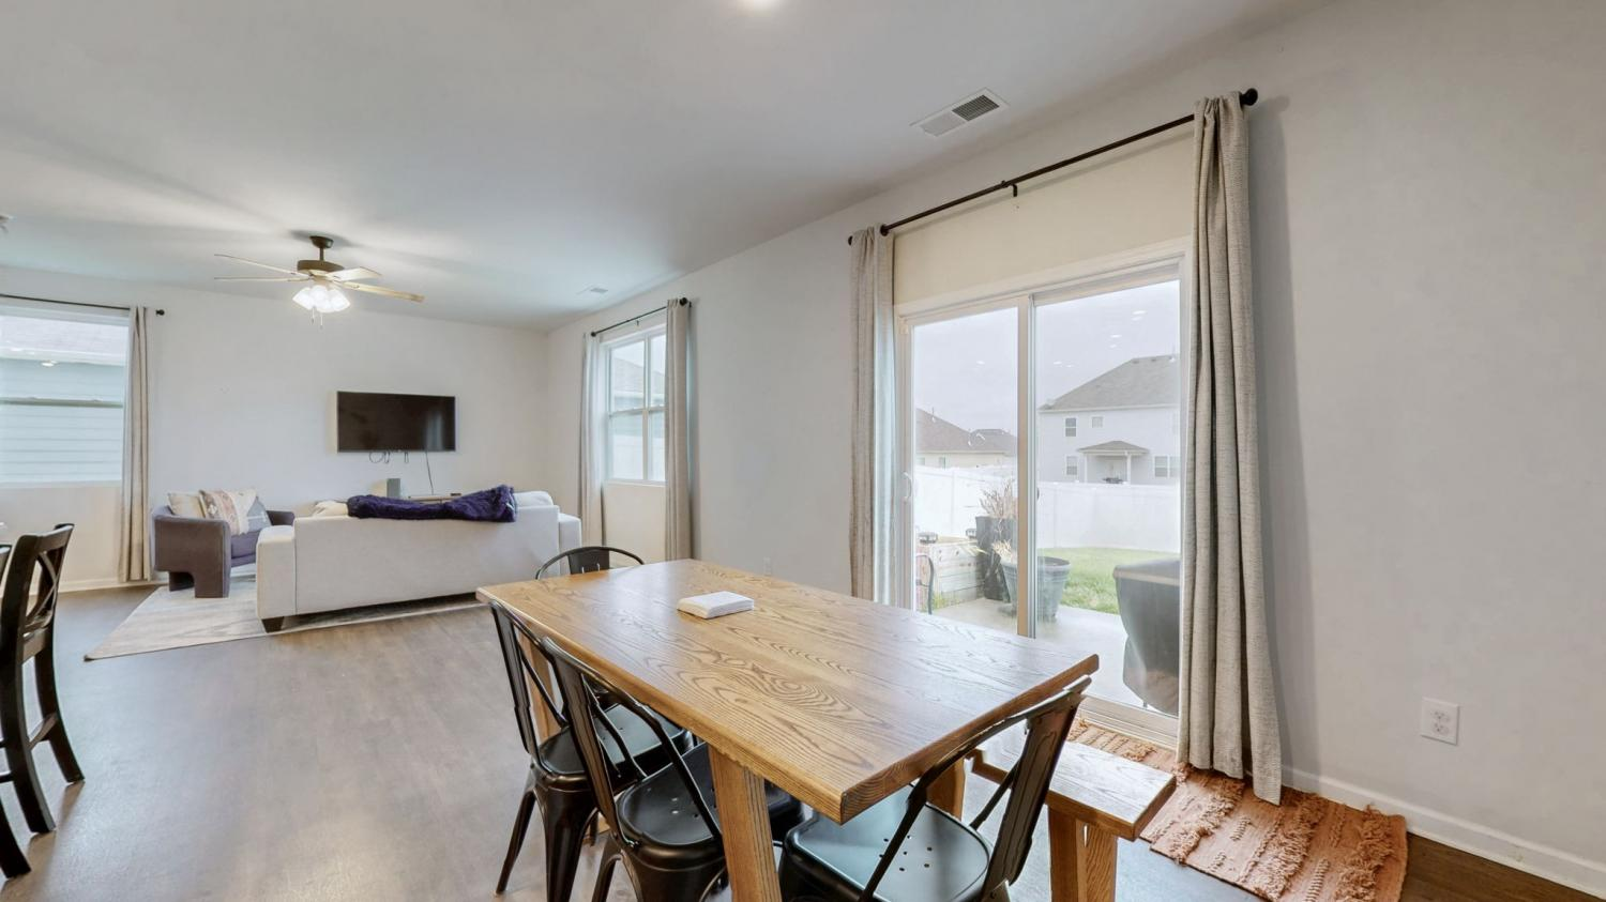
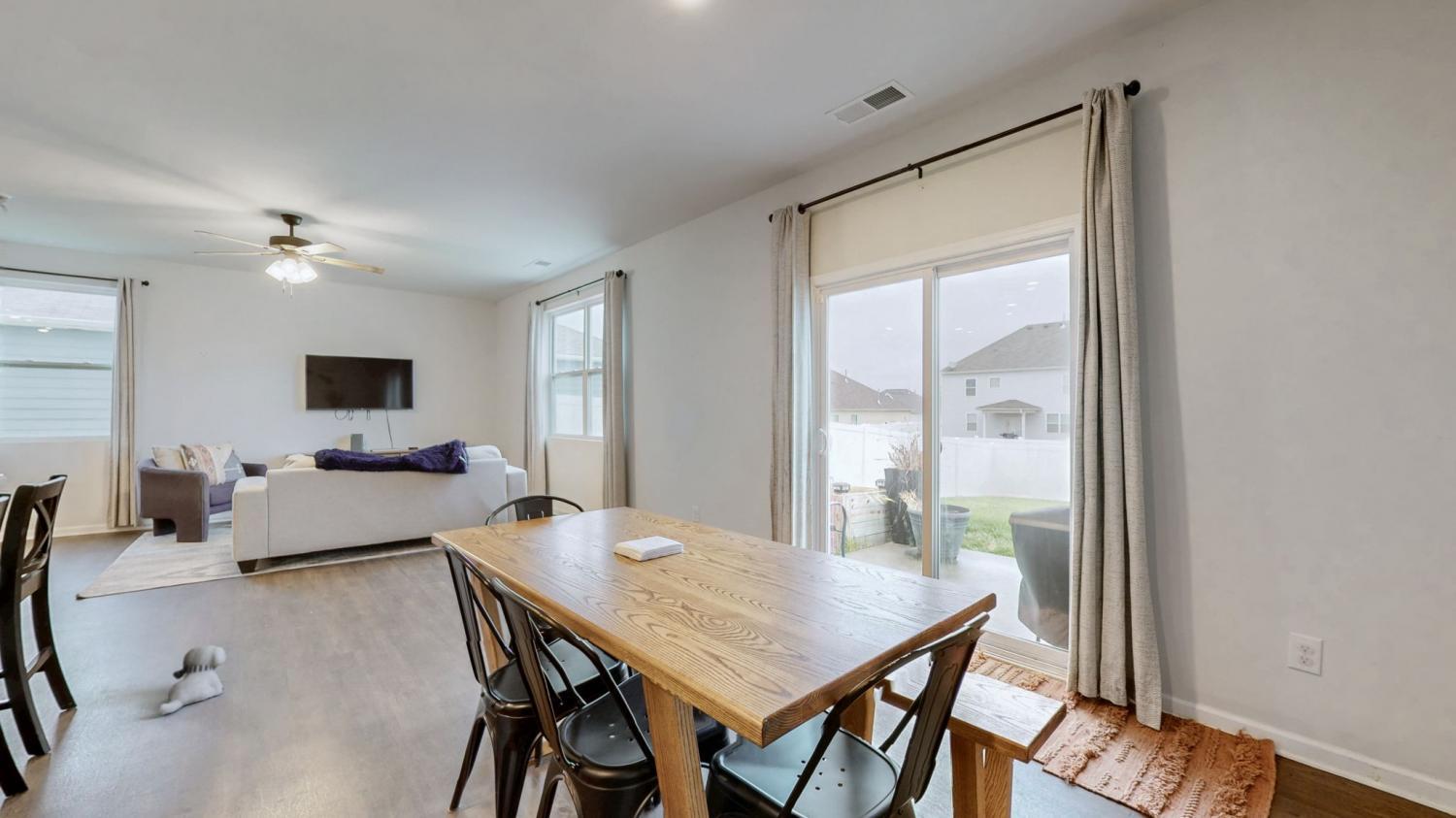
+ plush toy [157,644,227,716]
